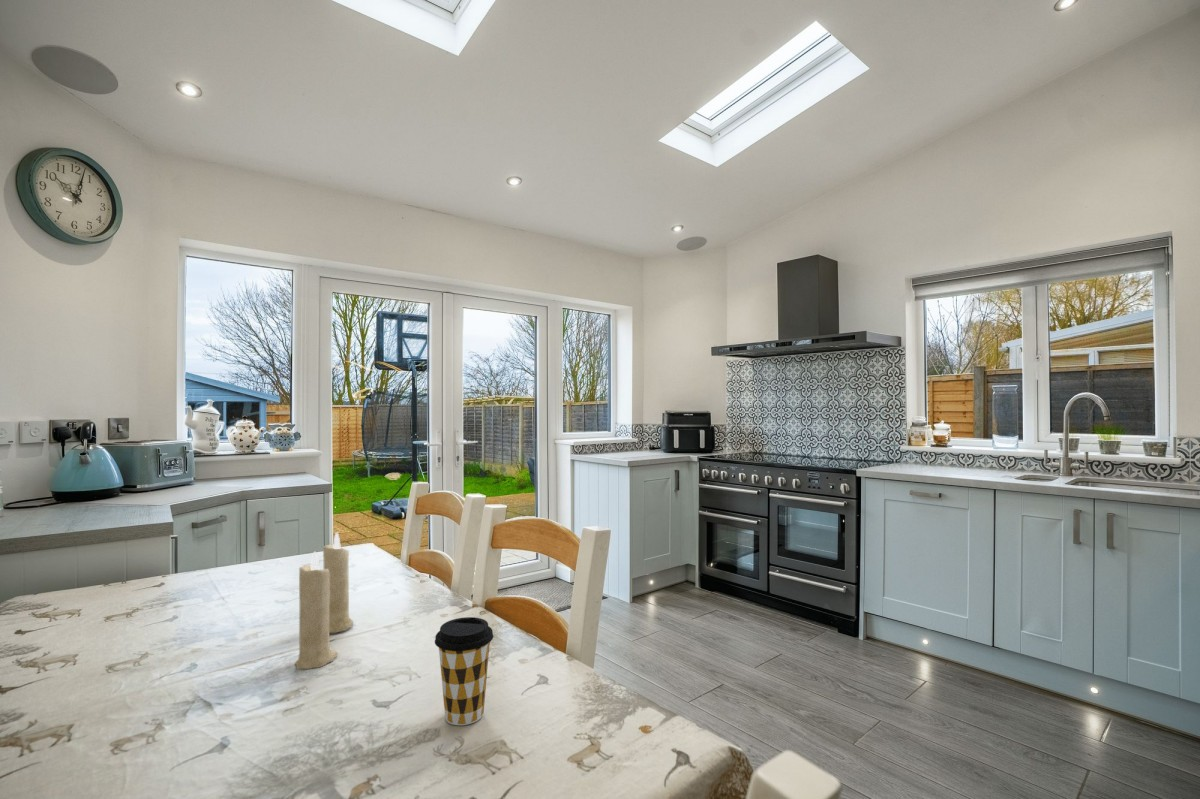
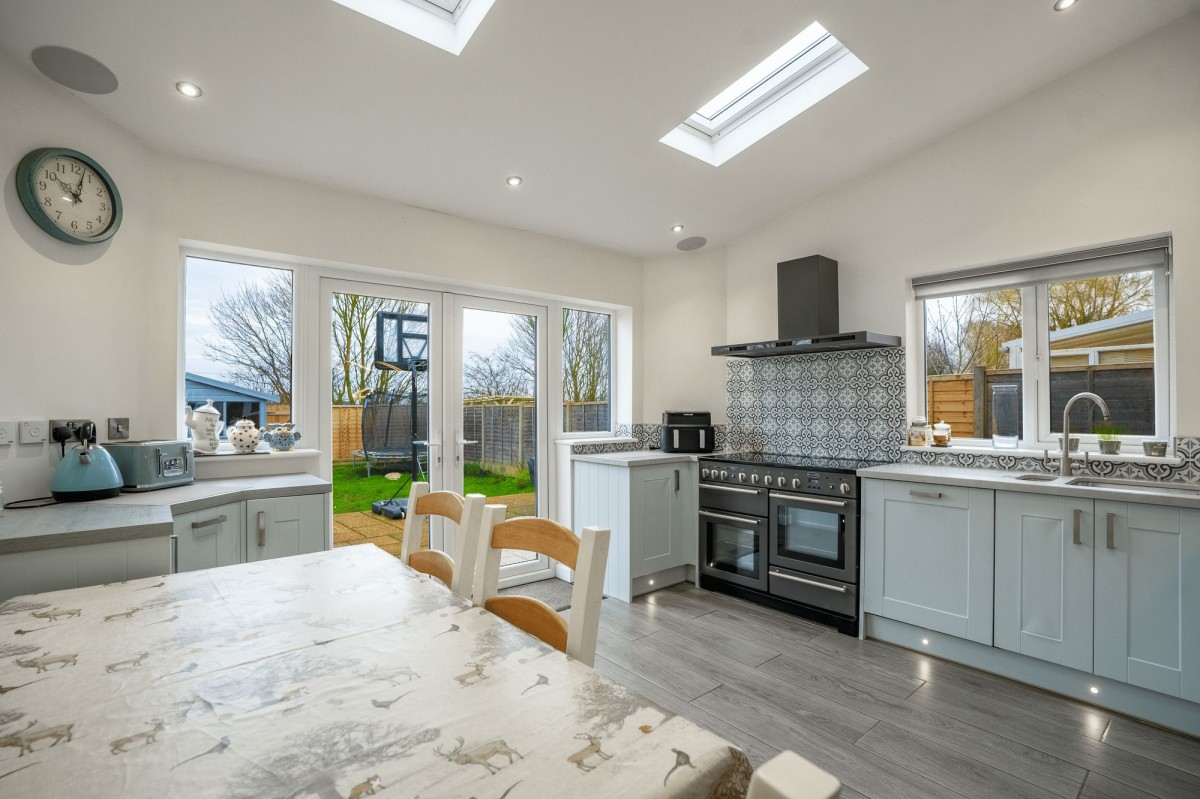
- coffee cup [434,616,494,726]
- candle [293,531,354,670]
